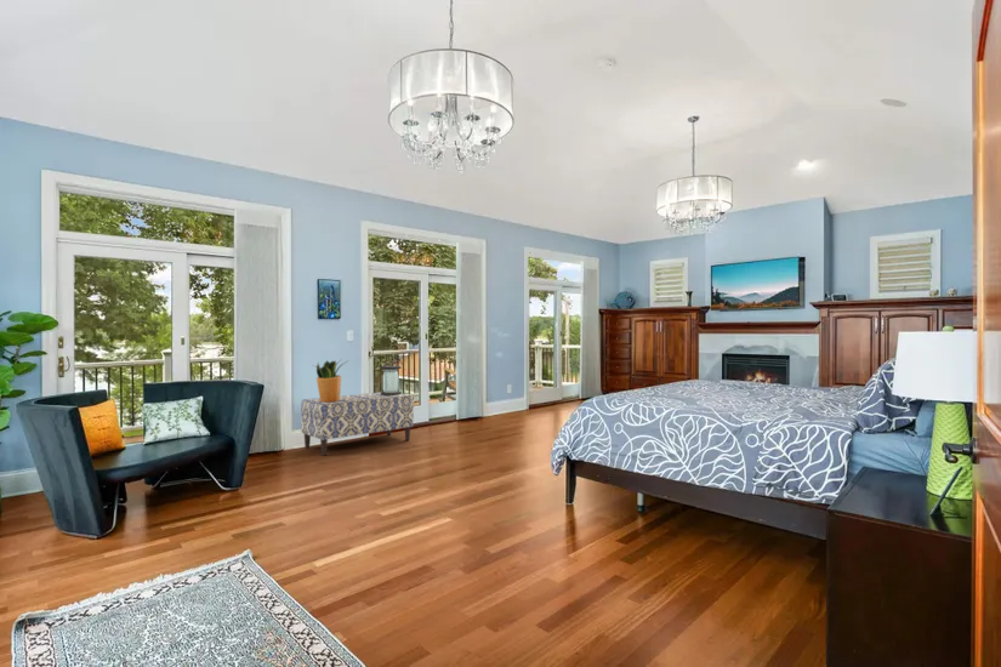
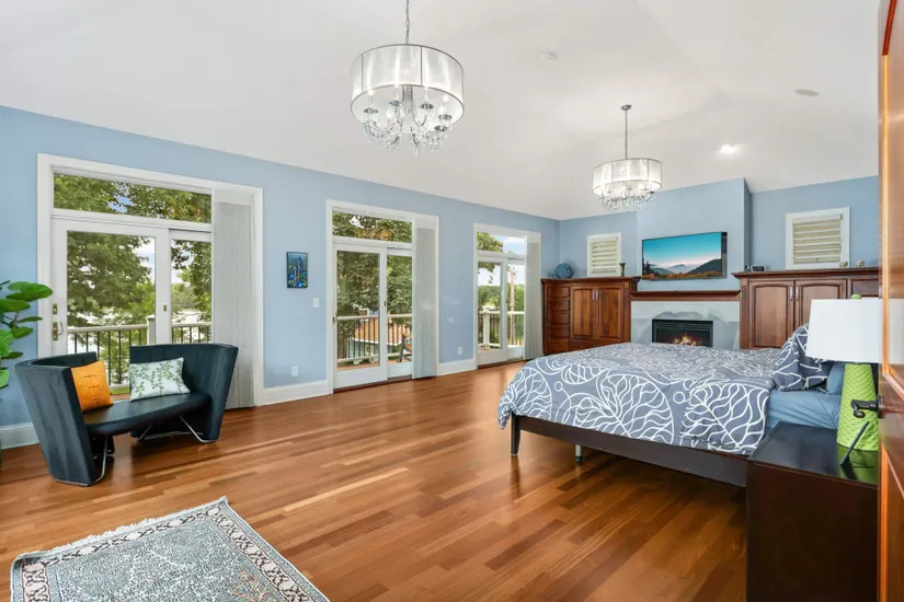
- bench [300,392,415,457]
- lantern [379,360,403,395]
- potted plant [312,358,348,403]
